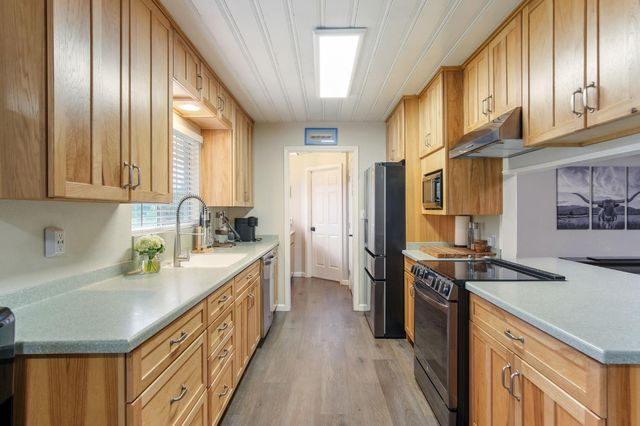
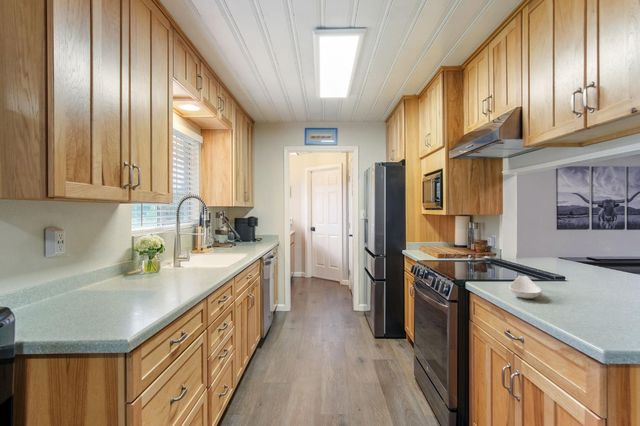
+ spoon rest [508,275,543,299]
